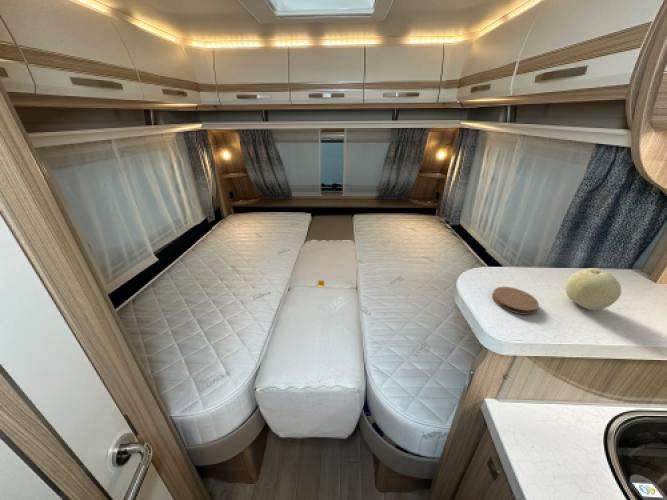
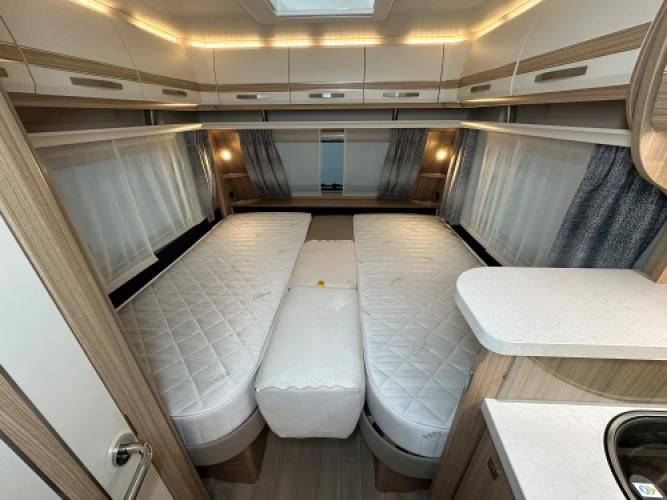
- coaster [491,286,540,316]
- fruit [564,267,622,311]
